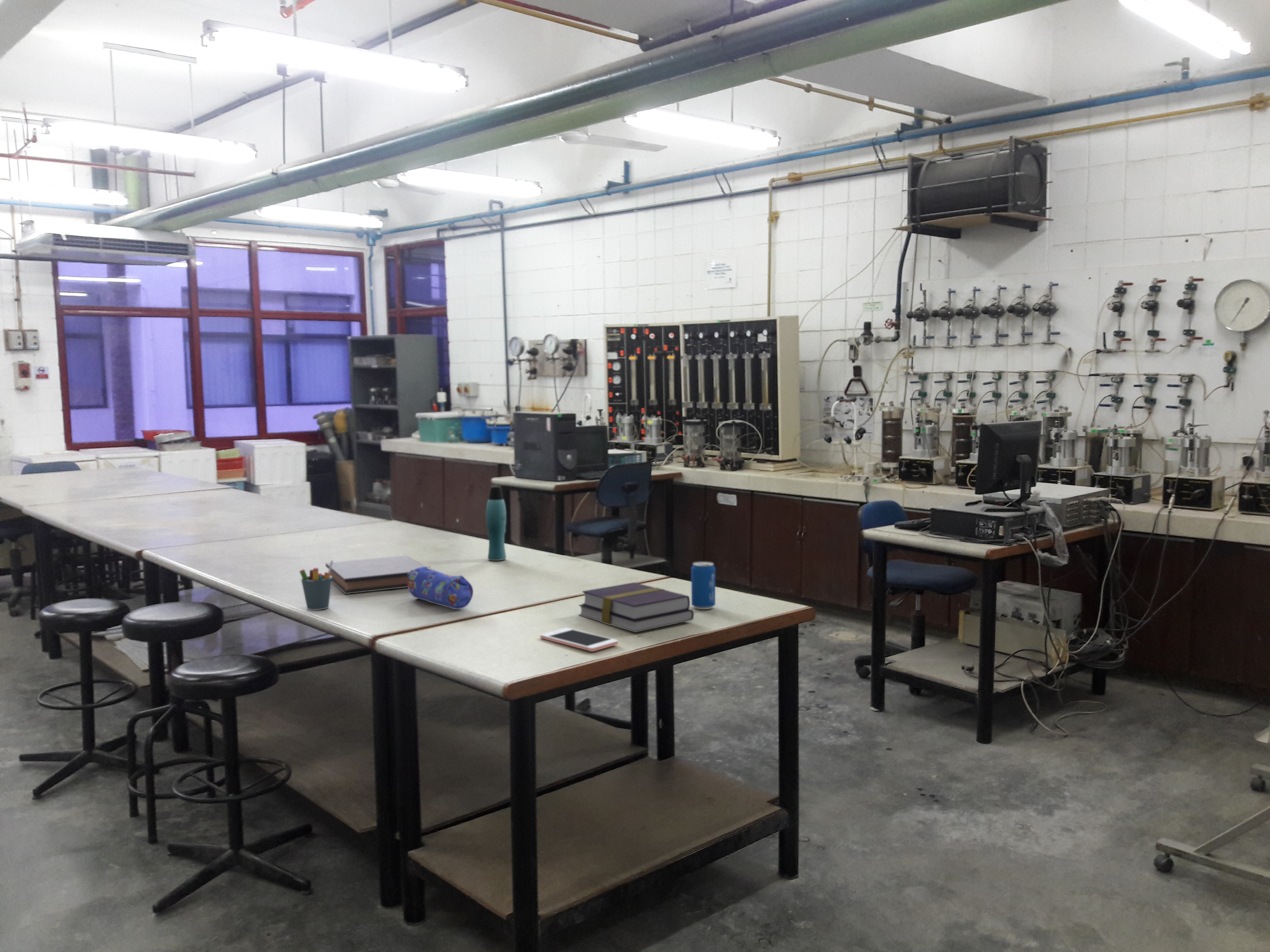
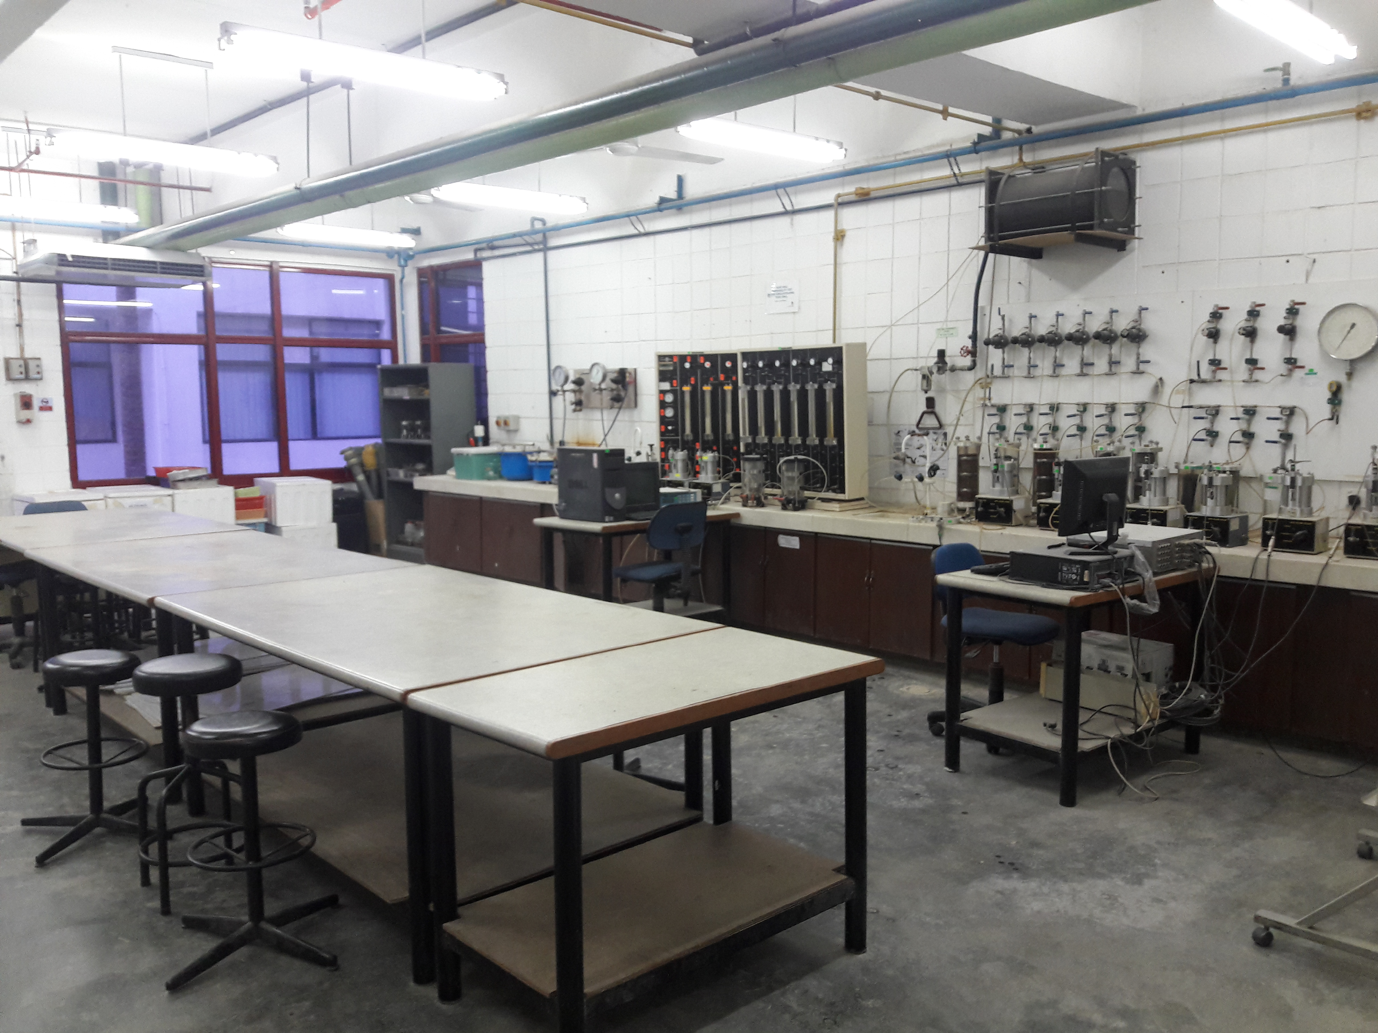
- pencil case [407,566,473,610]
- book [578,582,694,633]
- bottle [486,485,507,561]
- book [325,555,426,594]
- pen holder [299,559,333,610]
- cell phone [540,628,618,652]
- beverage can [691,562,716,610]
